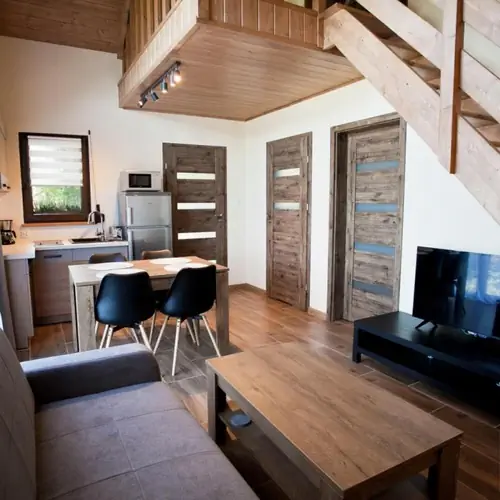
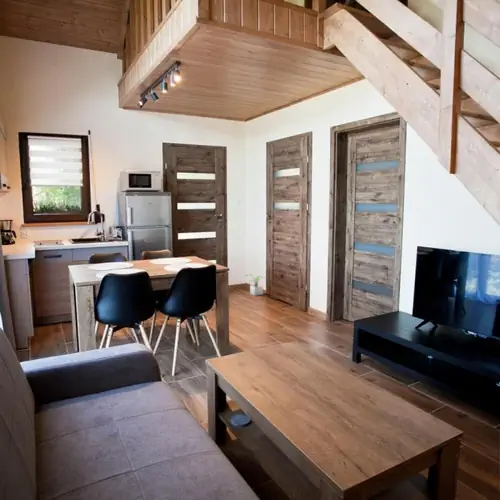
+ potted plant [245,273,267,297]
